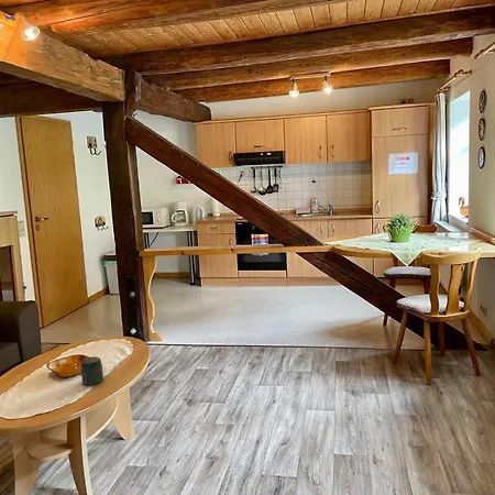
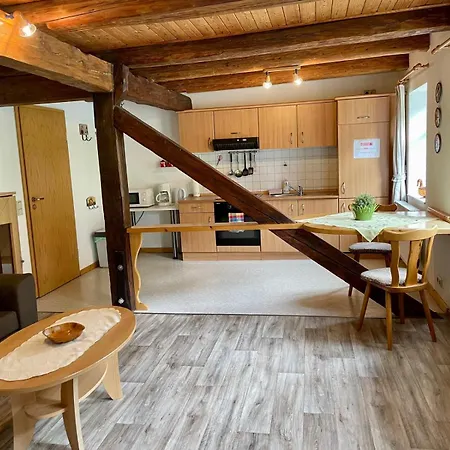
- jar [79,355,105,386]
